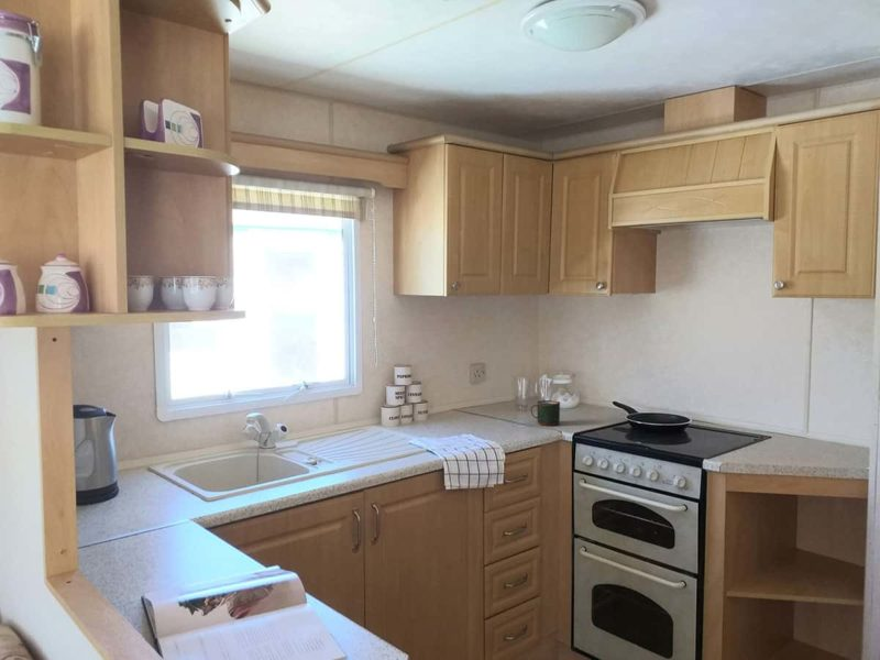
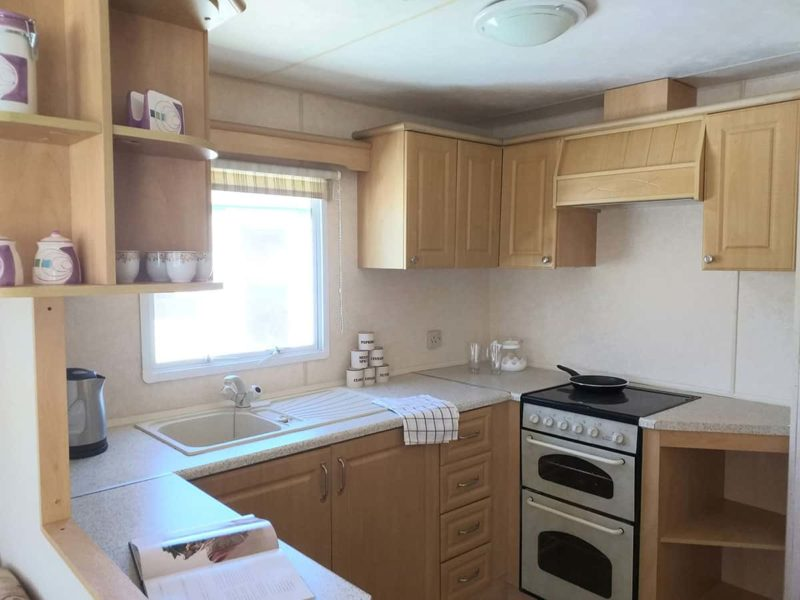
- mug [529,399,561,427]
